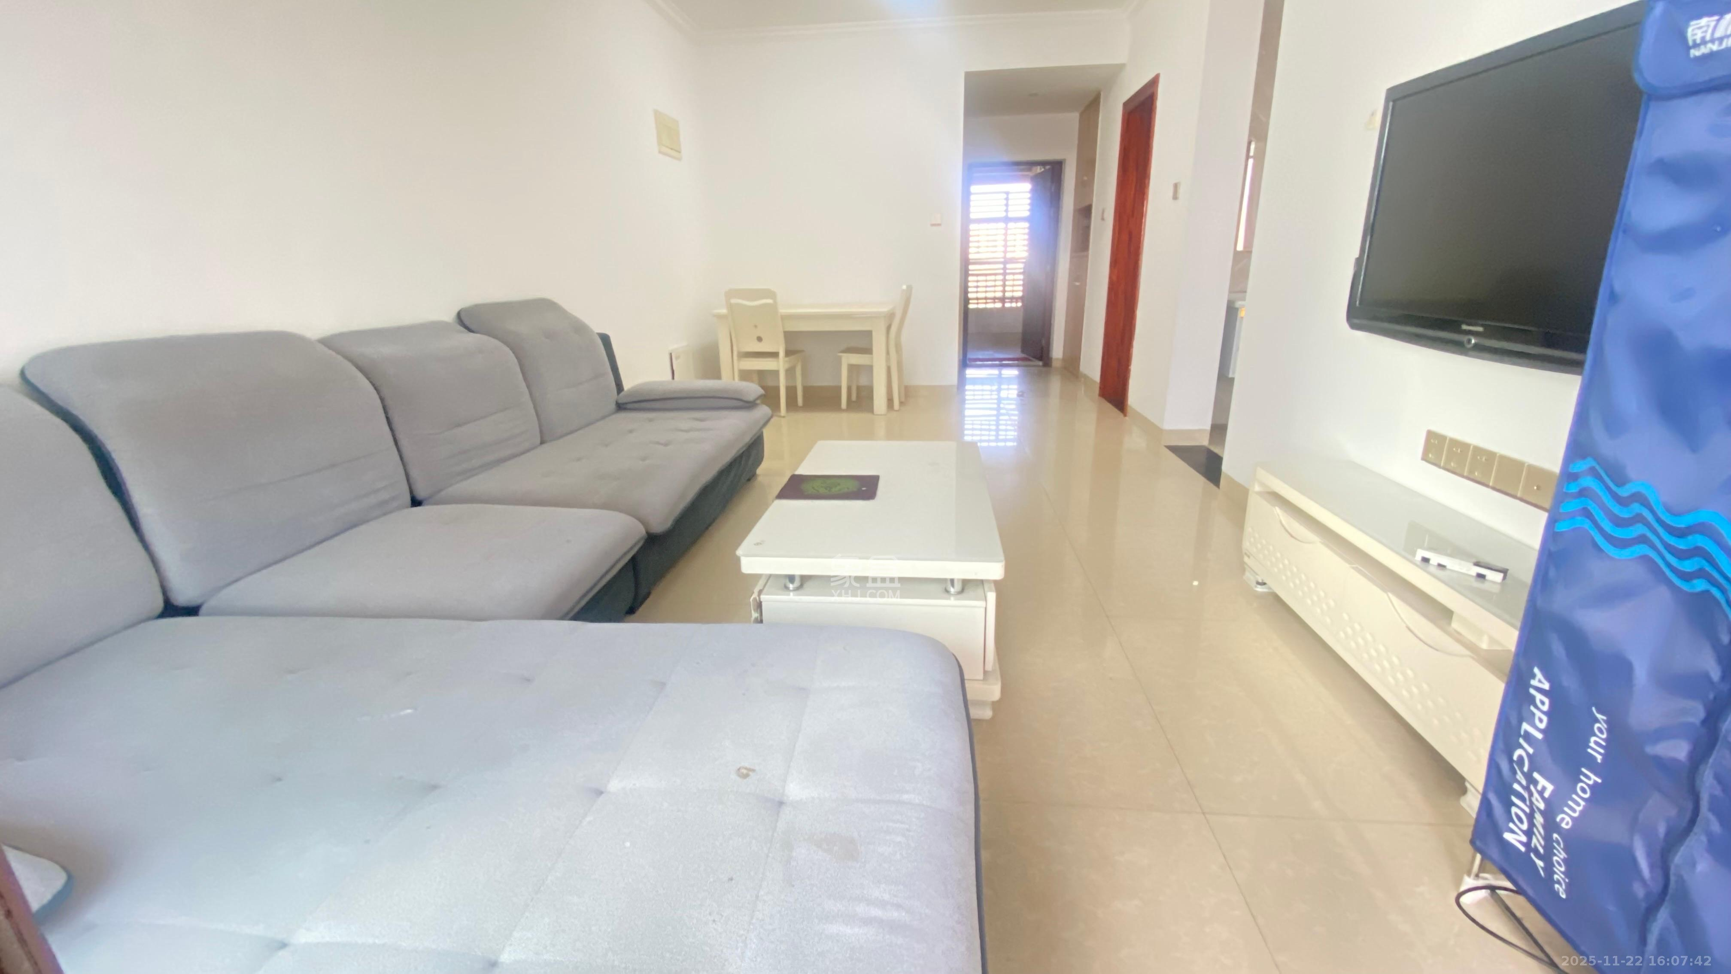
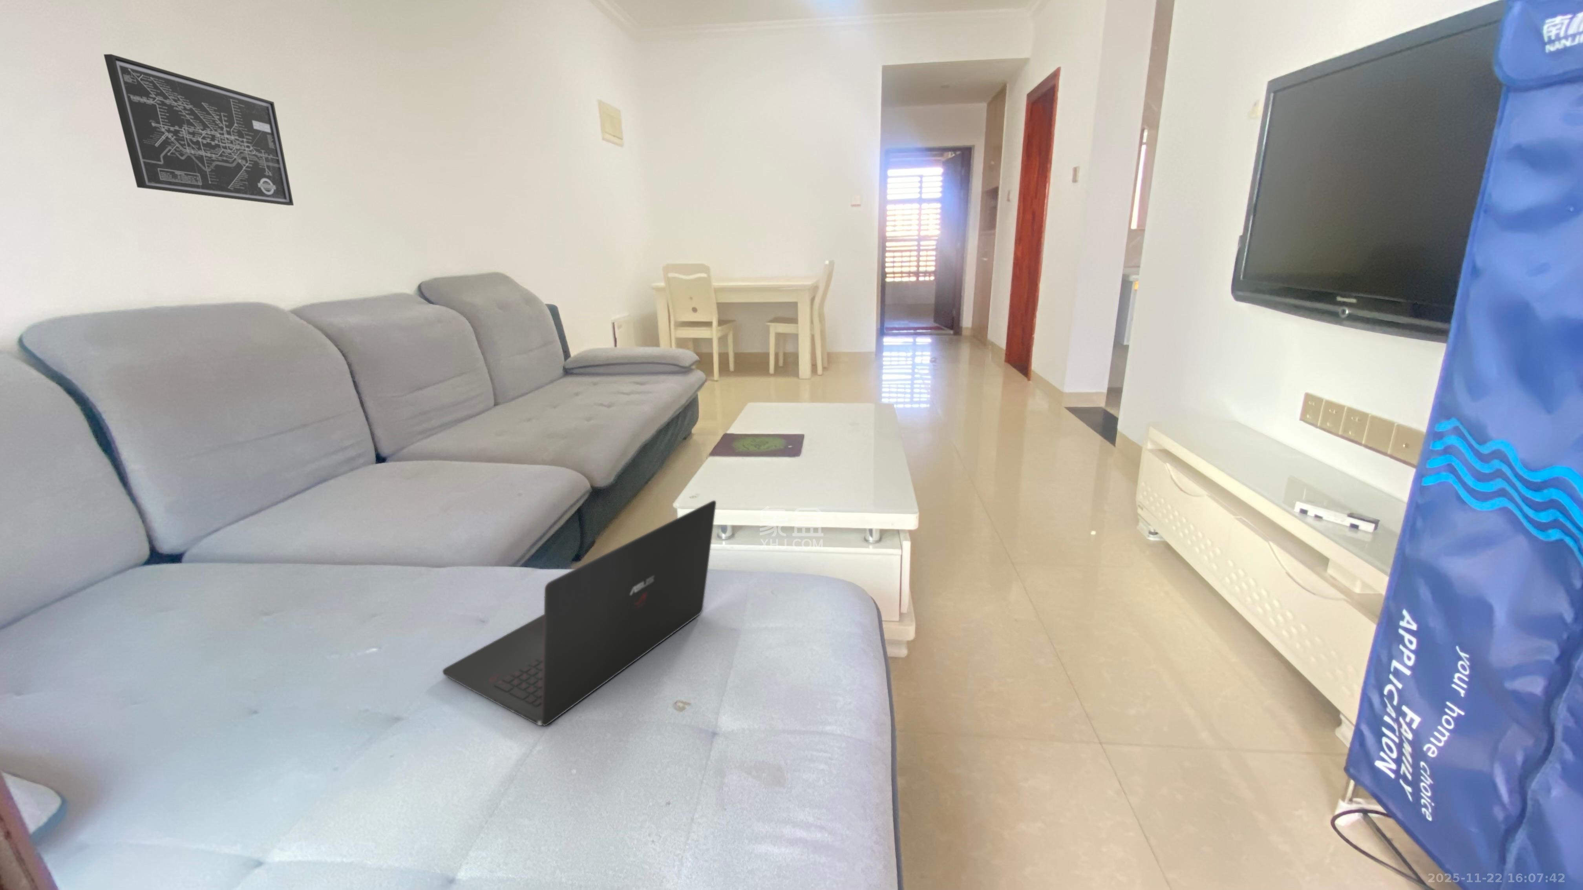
+ wall art [103,53,294,206]
+ laptop [443,500,716,726]
